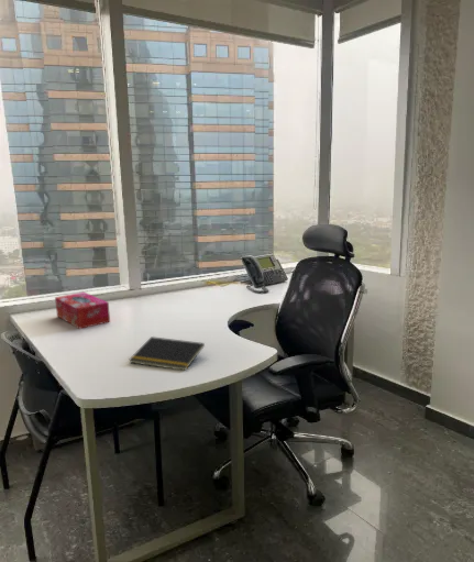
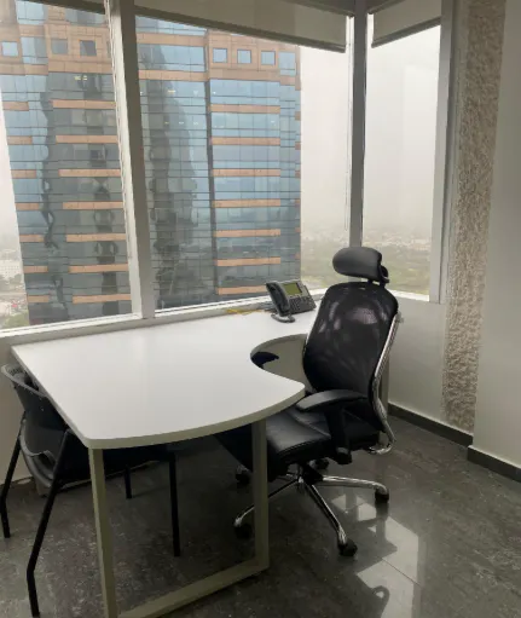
- notepad [129,335,206,372]
- tissue box [54,291,111,330]
